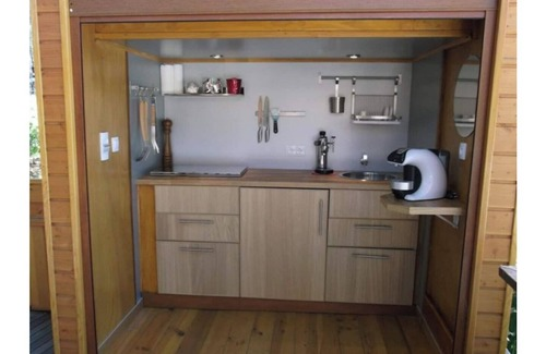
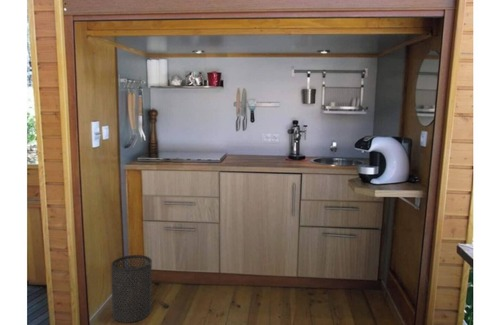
+ trash can [110,254,153,323]
